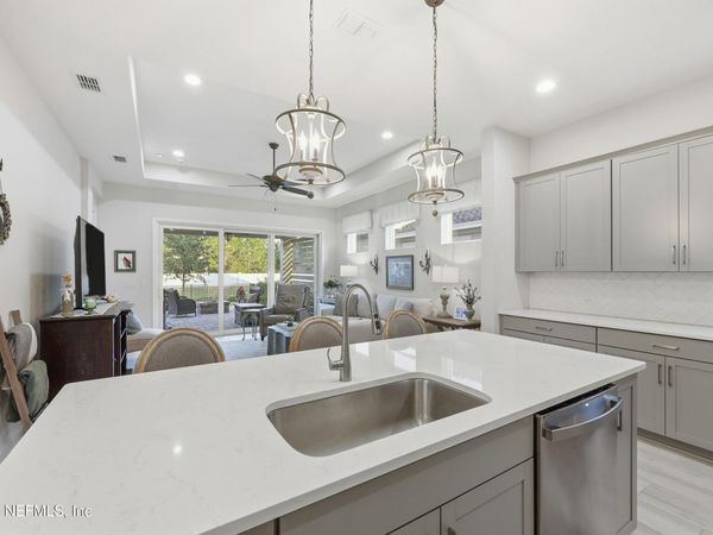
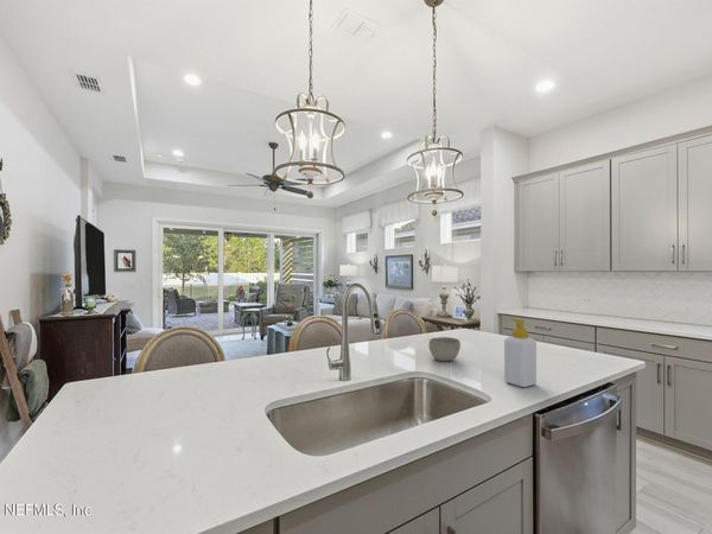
+ soap bottle [503,317,538,388]
+ bowl [427,336,462,363]
